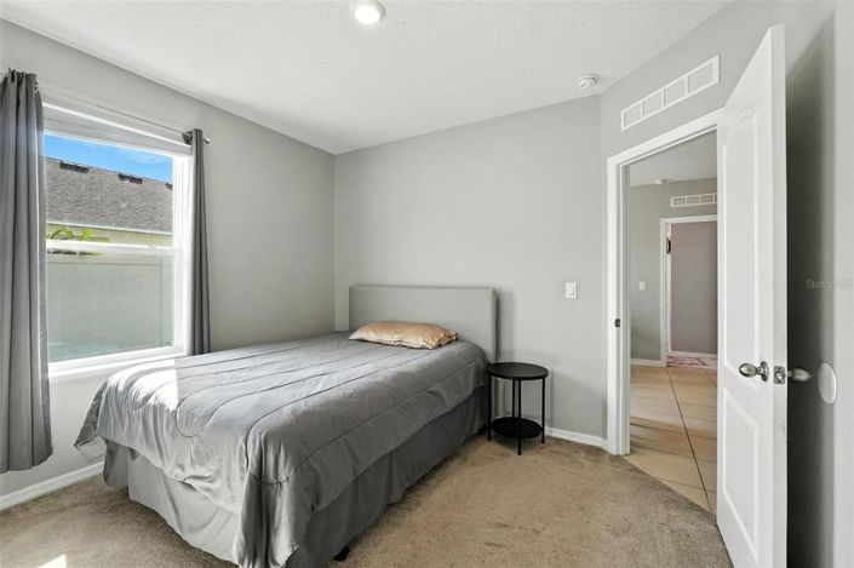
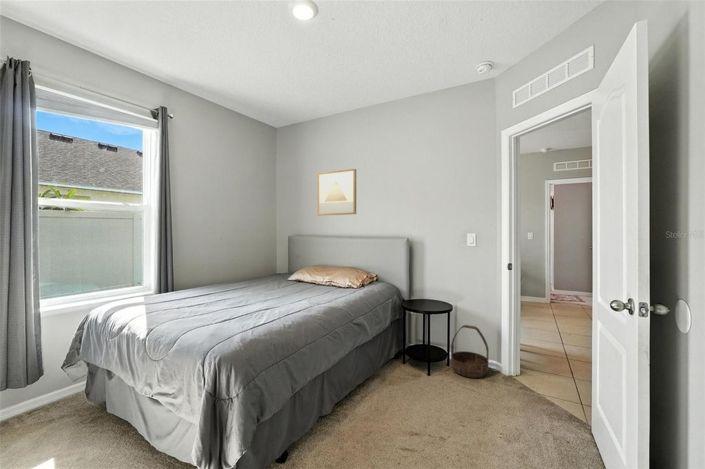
+ wall art [317,168,357,216]
+ basket [450,324,489,379]
